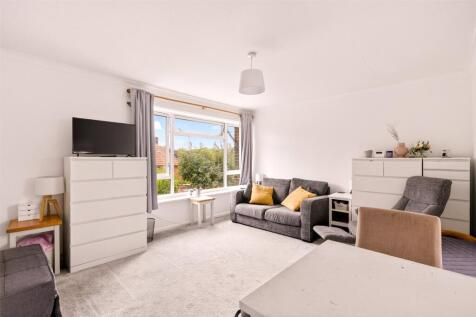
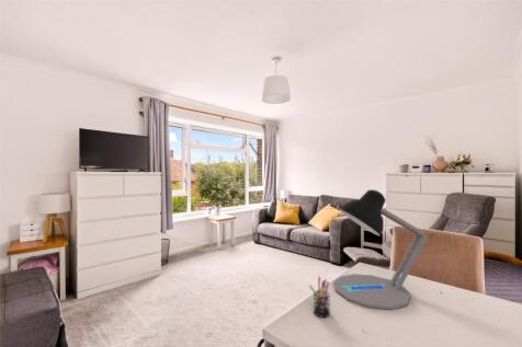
+ pen holder [308,276,331,319]
+ desk lamp [332,188,428,310]
